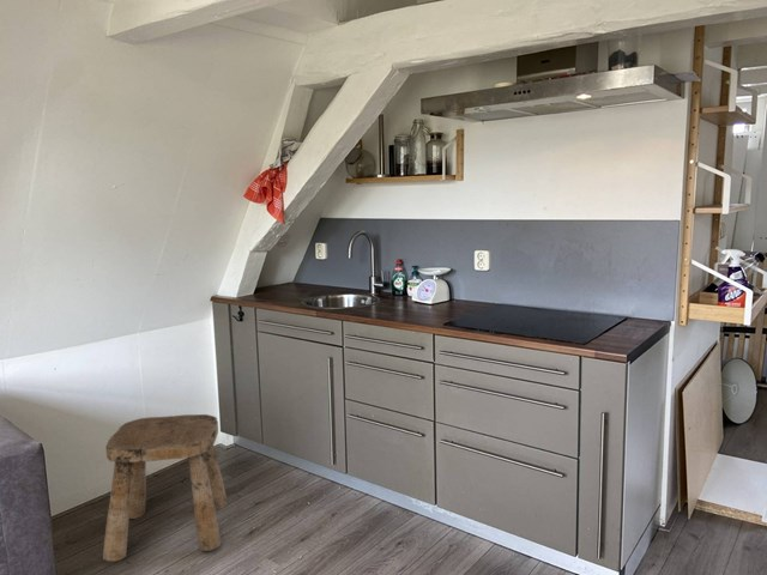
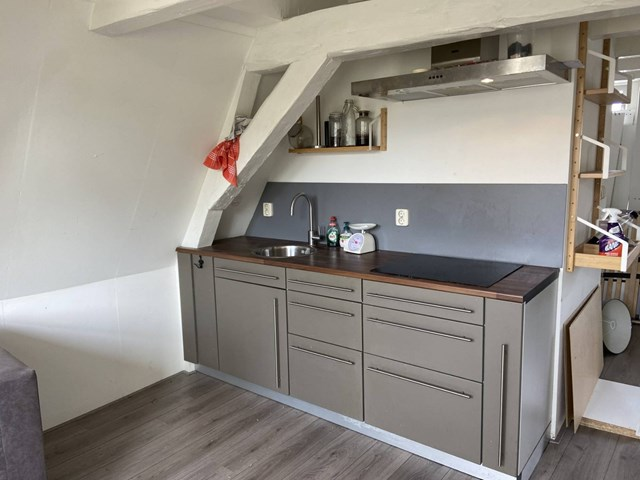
- stool [102,413,229,563]
